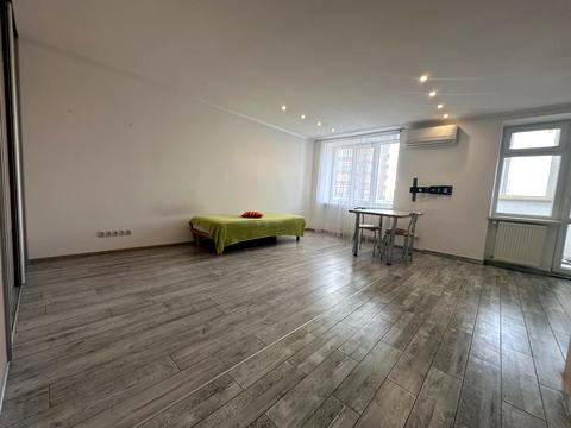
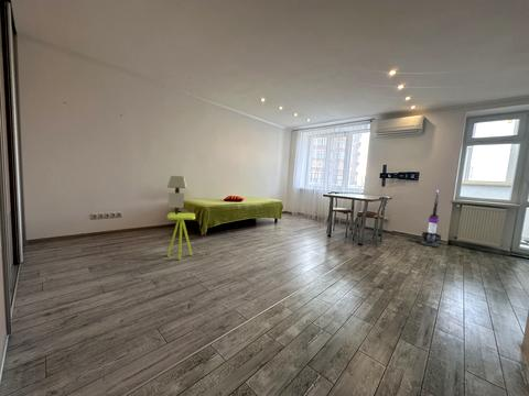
+ vacuum cleaner [419,189,442,249]
+ side table [166,212,196,261]
+ lampshade [166,175,187,215]
